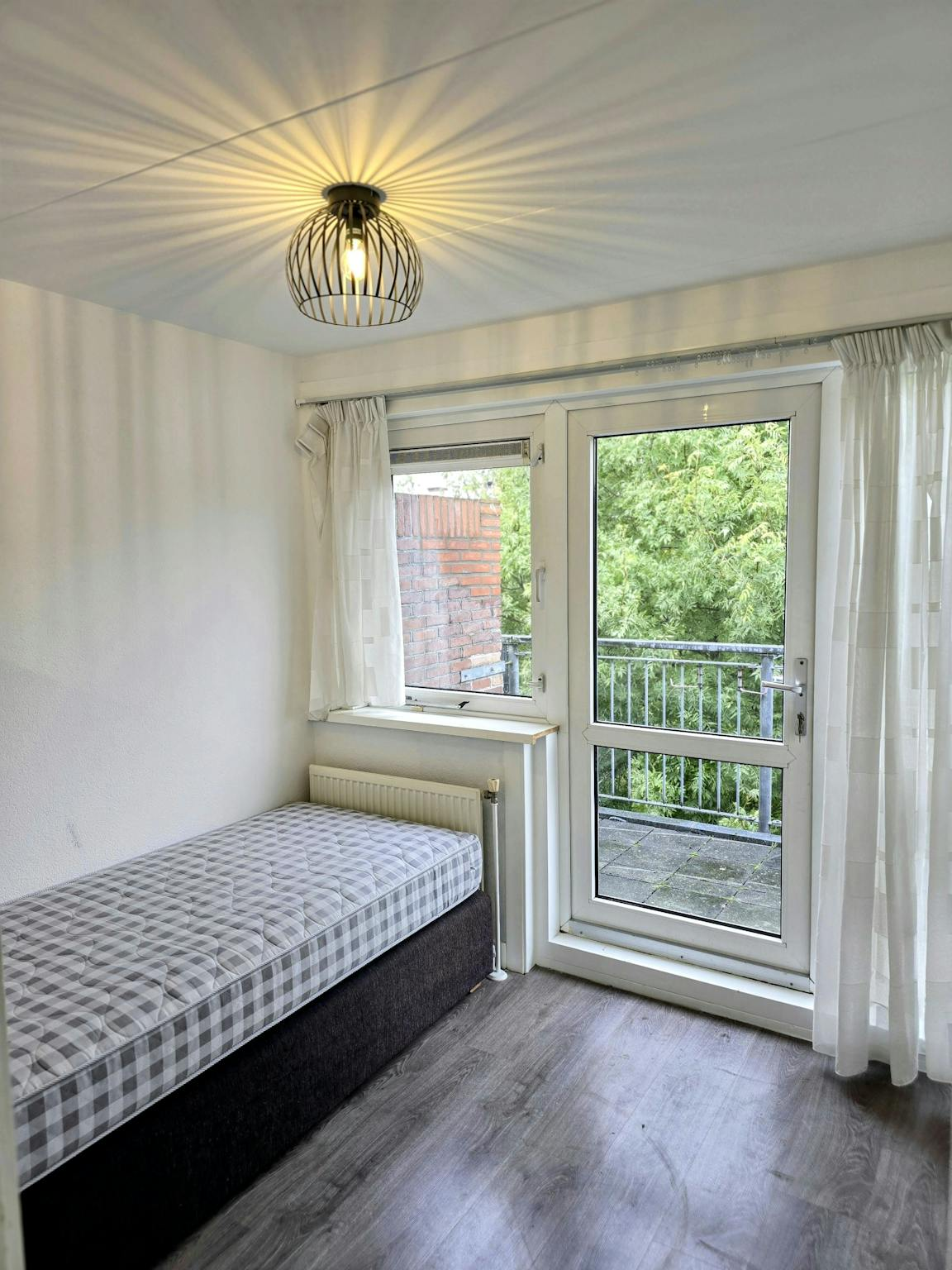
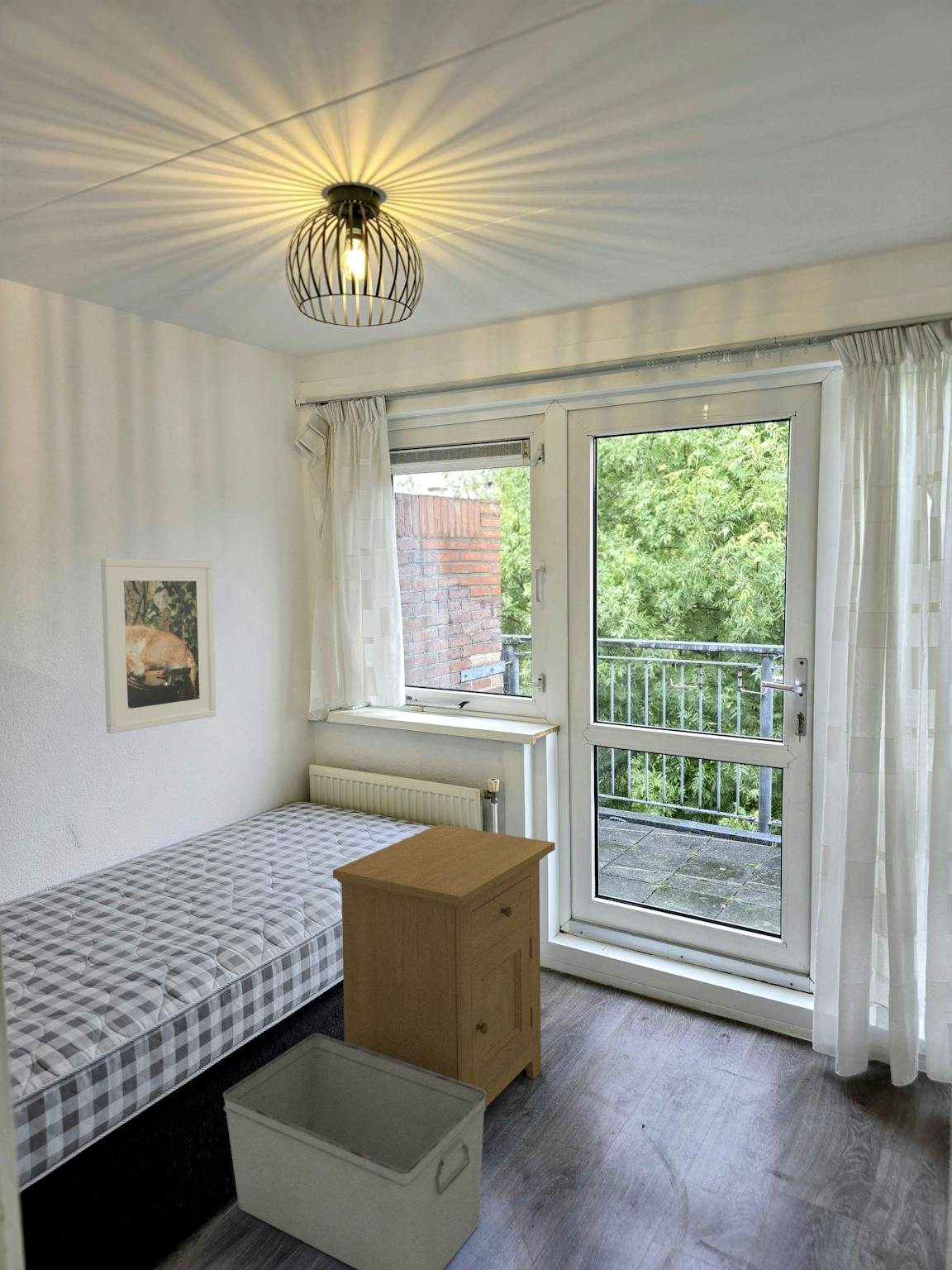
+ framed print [100,557,217,734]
+ storage bin [222,1033,487,1270]
+ nightstand [332,824,556,1108]
